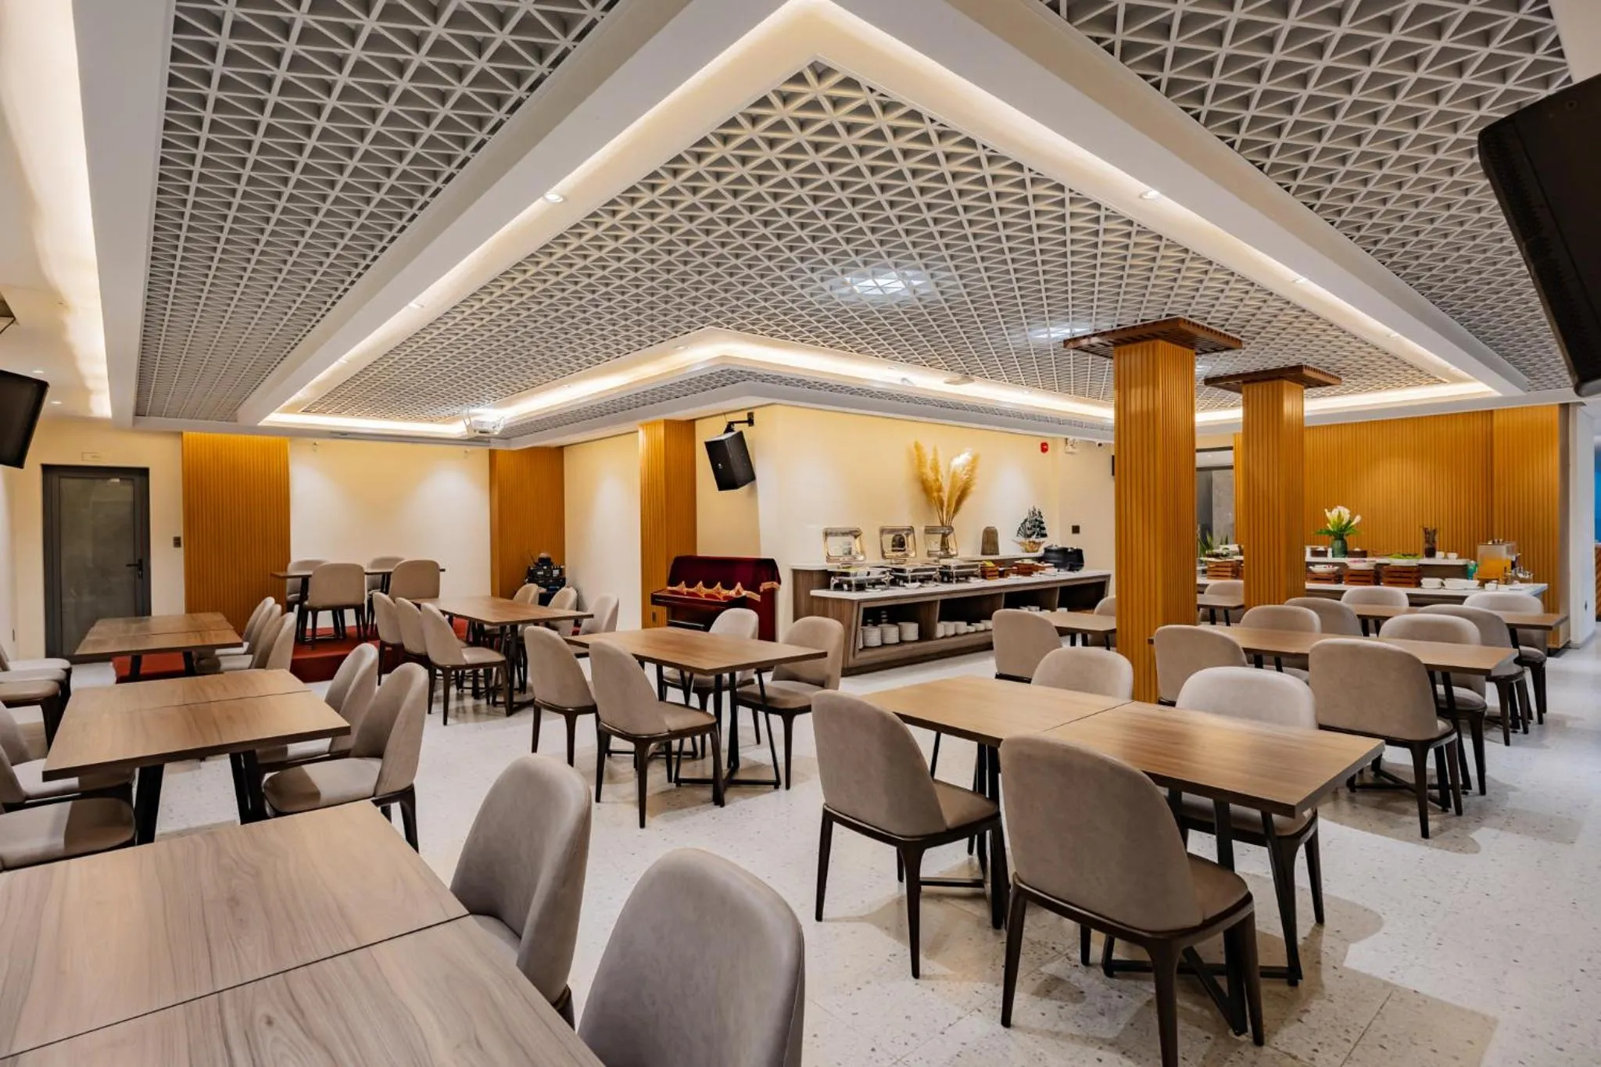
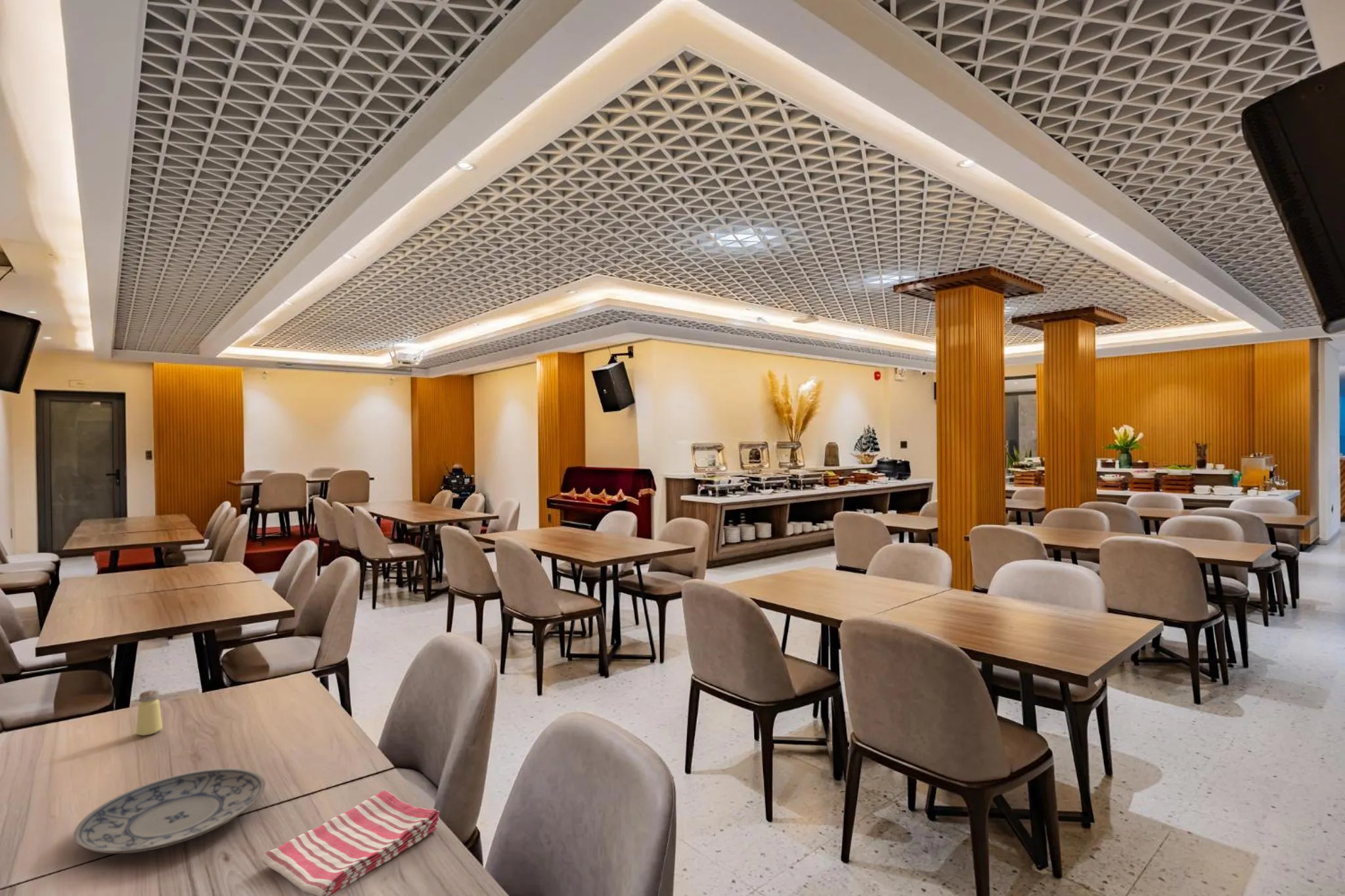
+ dish towel [261,790,440,896]
+ saltshaker [135,689,163,736]
+ plate [74,767,266,854]
